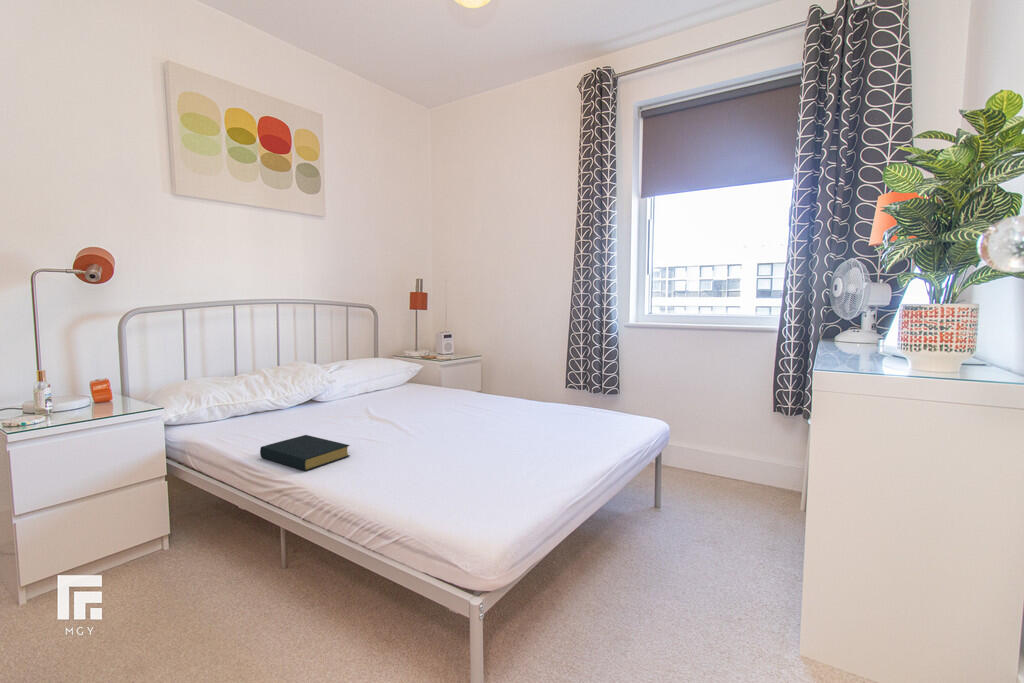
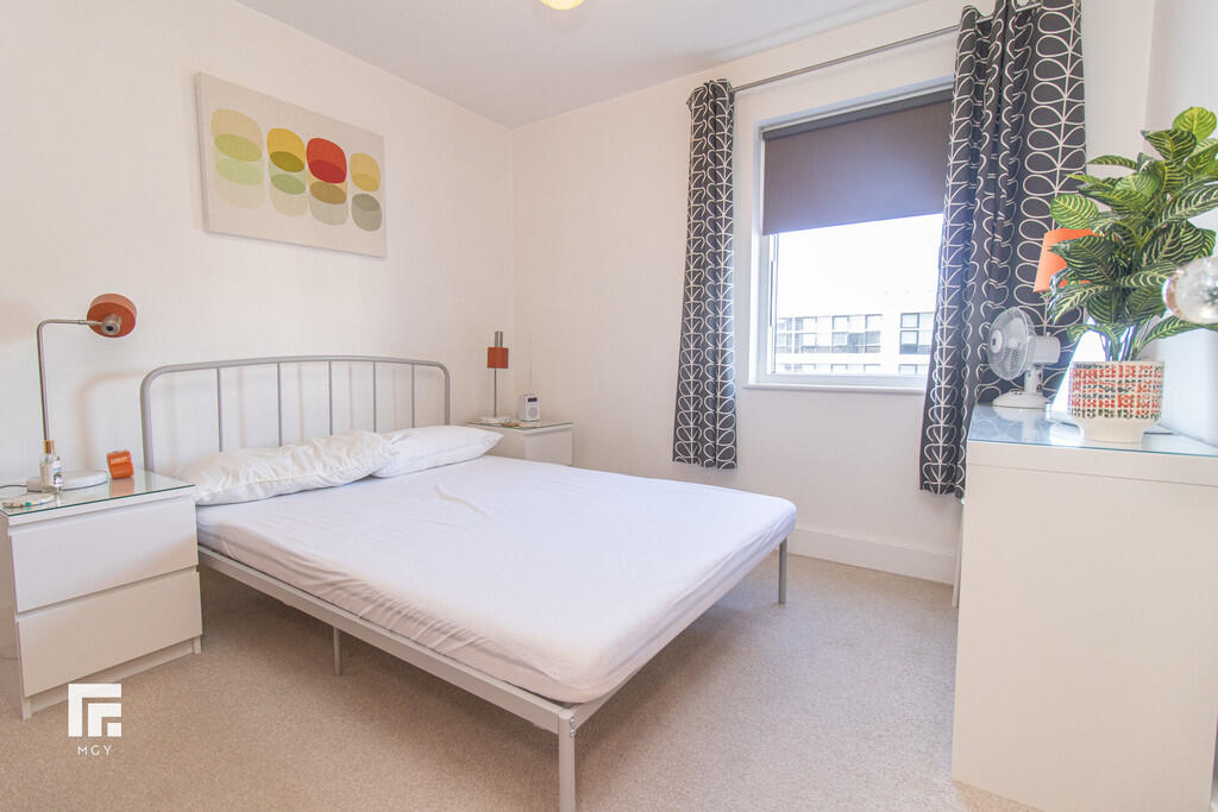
- hardback book [259,434,351,472]
